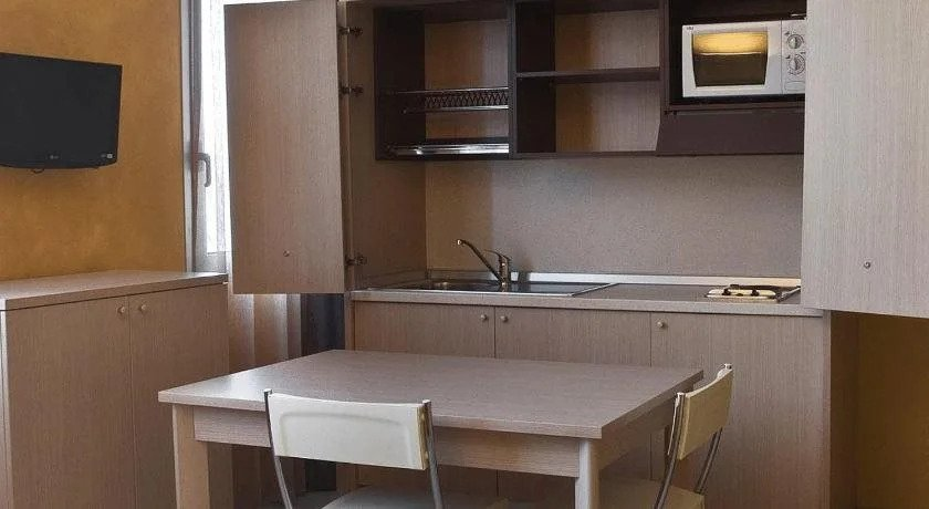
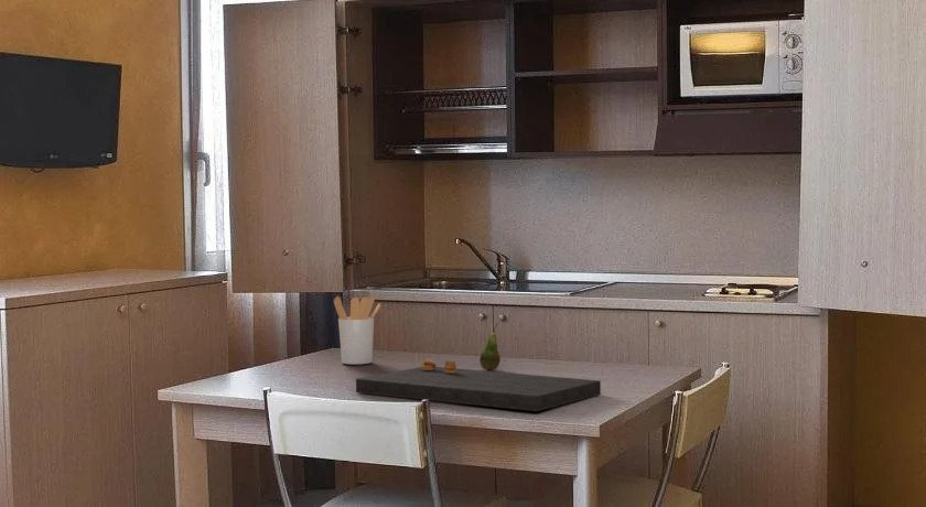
+ cutting board [355,358,602,412]
+ fruit [478,322,502,371]
+ utensil holder [333,295,383,366]
